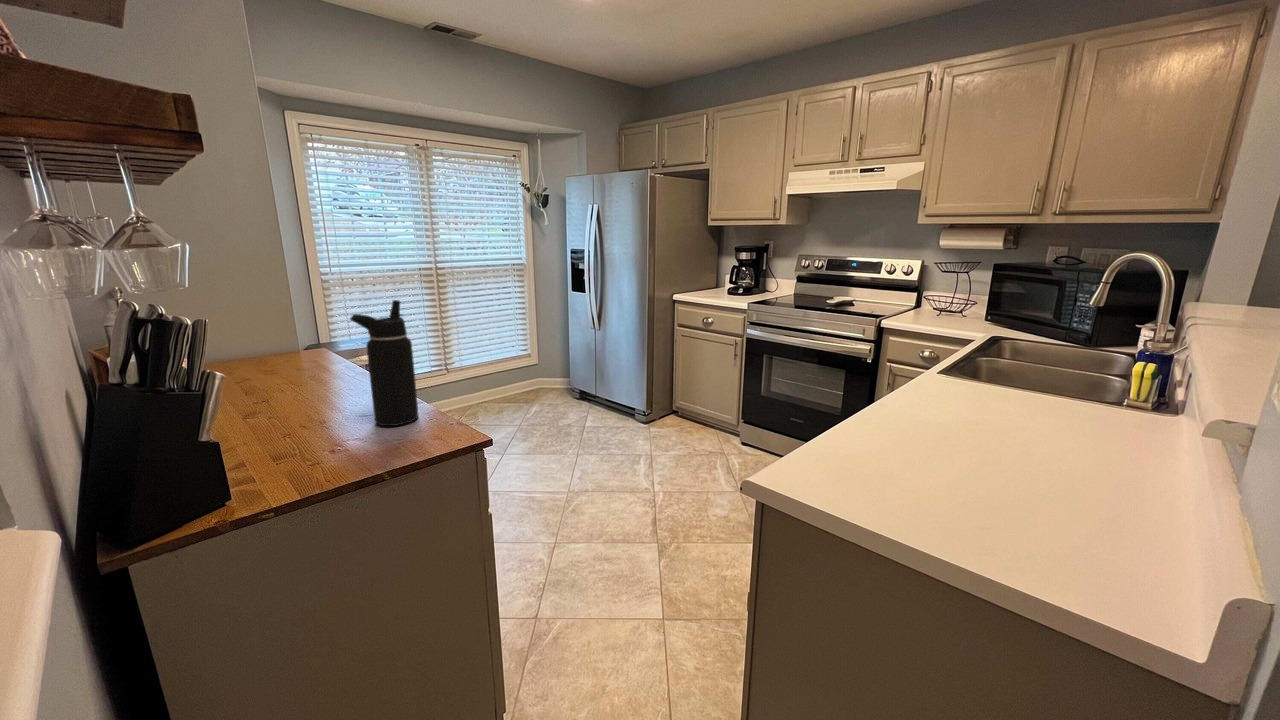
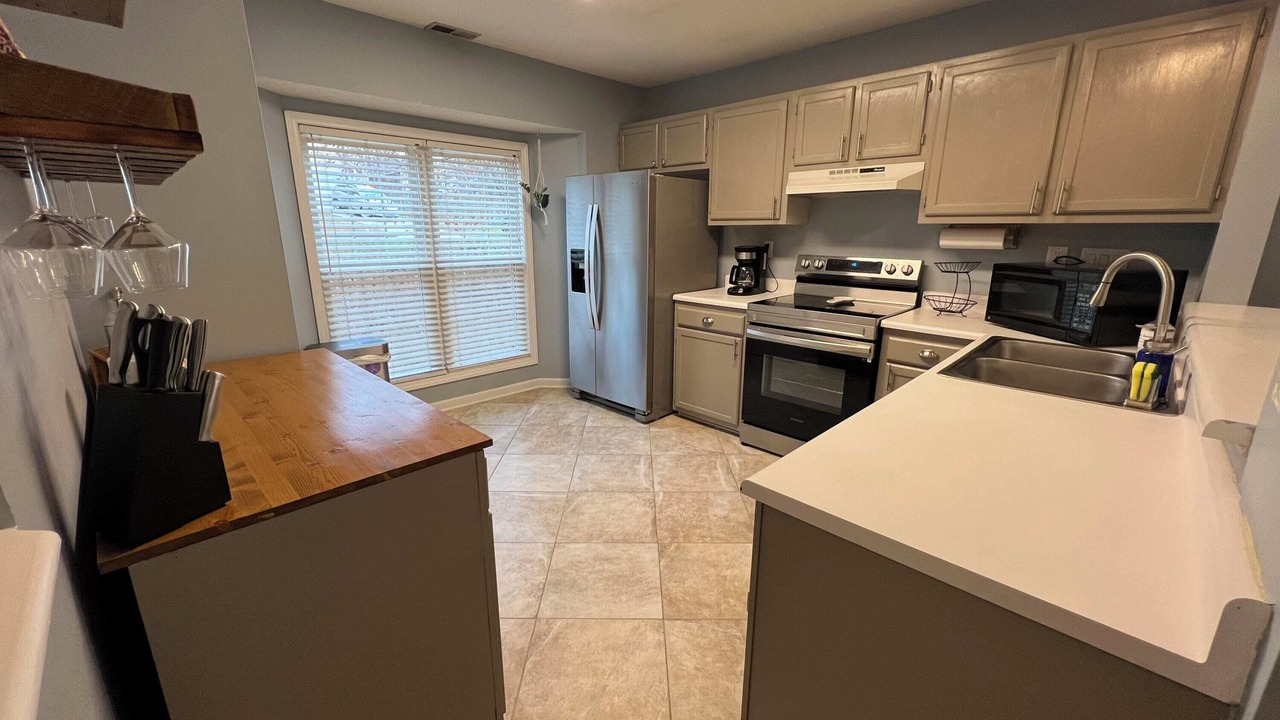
- water bottle [349,299,420,427]
